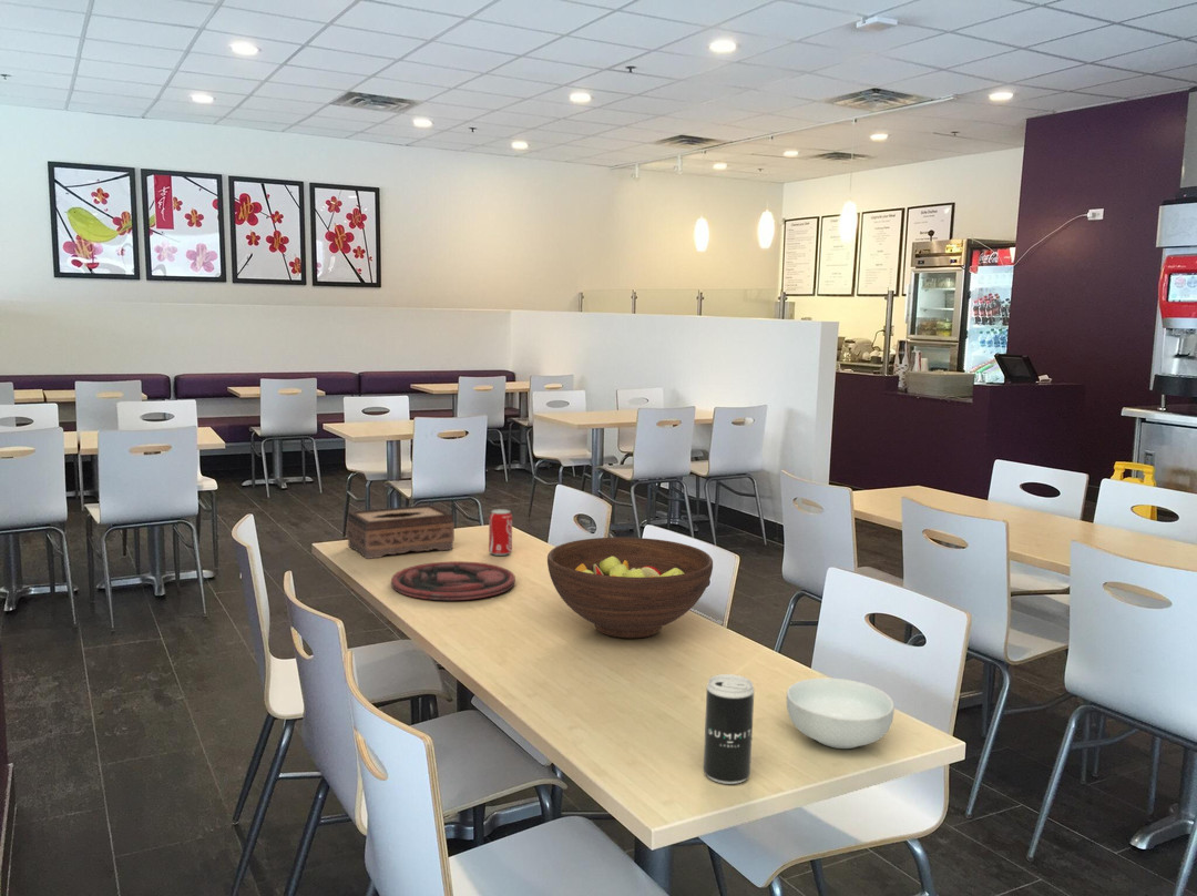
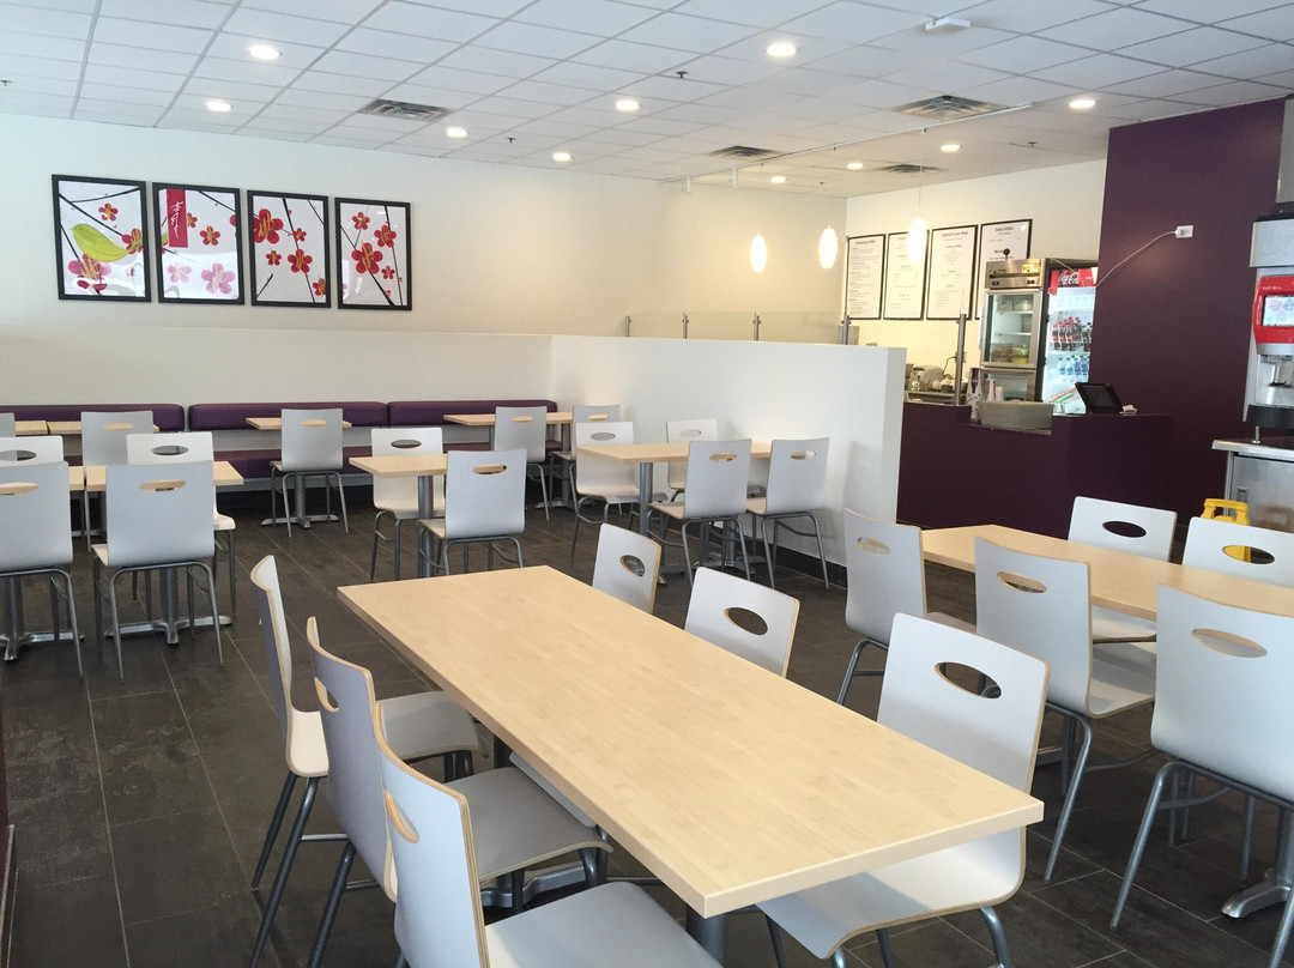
- beverage can [488,508,513,557]
- fruit bowl [546,537,714,639]
- tissue box [346,503,456,560]
- cereal bowl [786,676,896,750]
- plate [390,560,516,601]
- beverage can [703,673,755,785]
